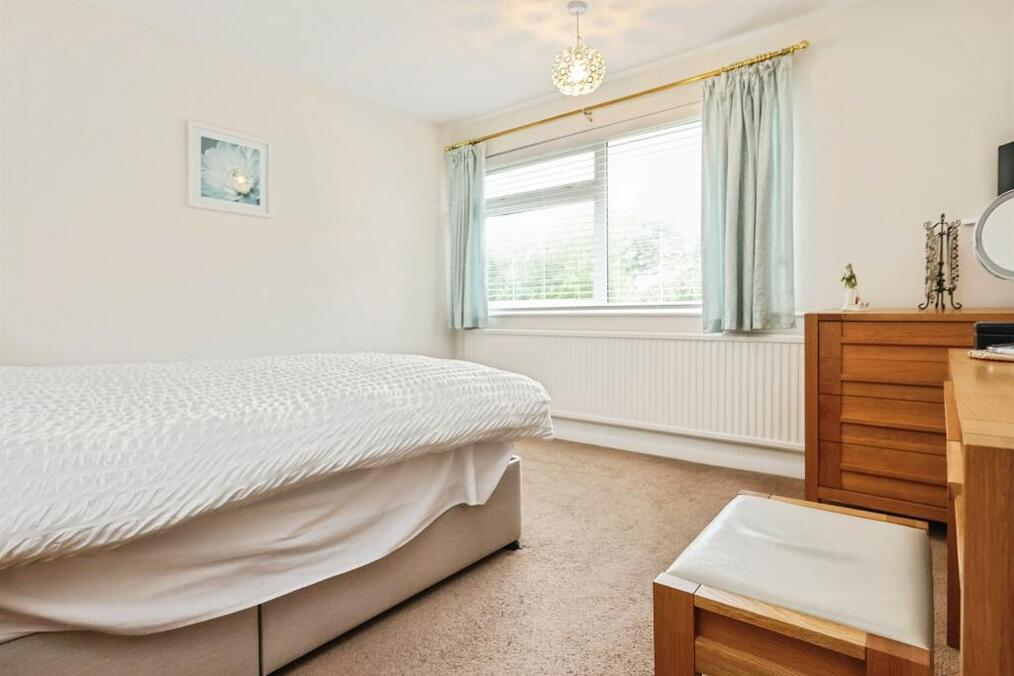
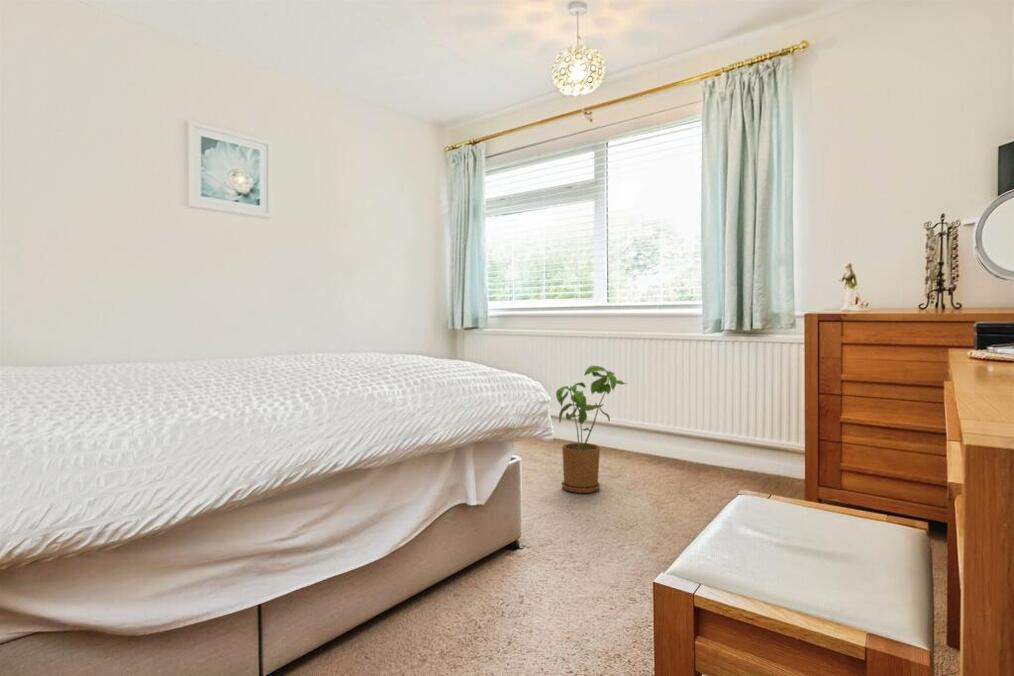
+ house plant [555,365,629,494]
